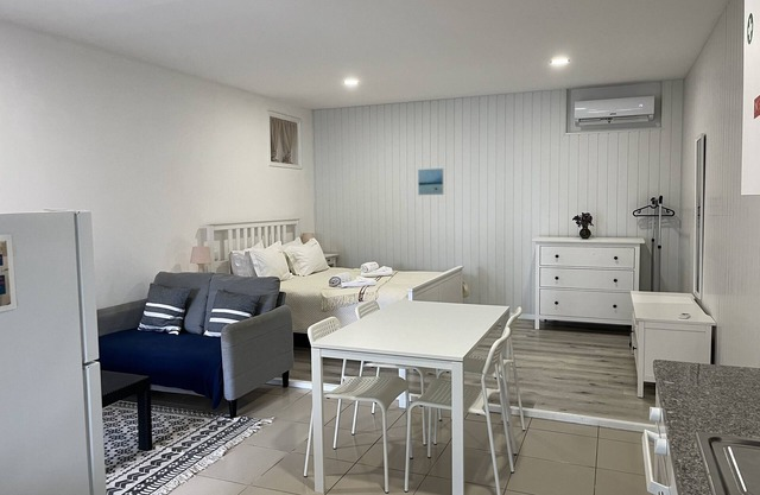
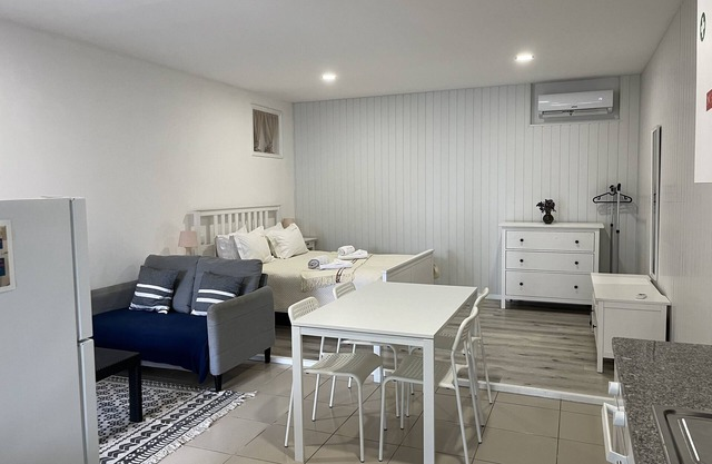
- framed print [417,167,445,196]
